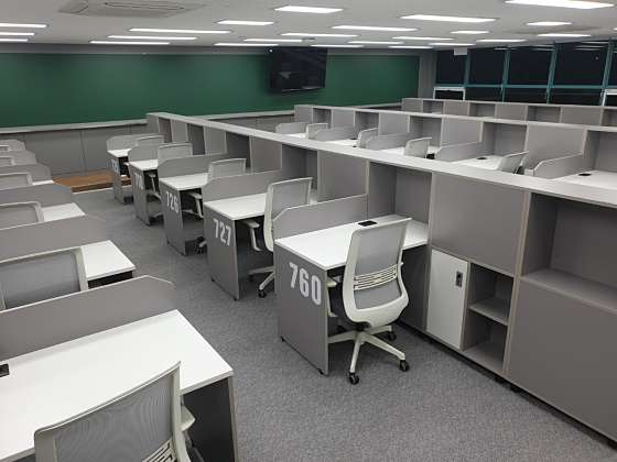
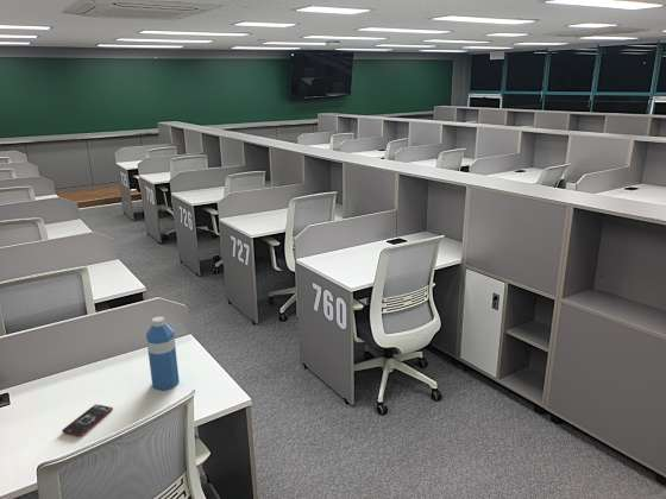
+ water bottle [145,315,181,391]
+ smartphone [61,403,114,437]
